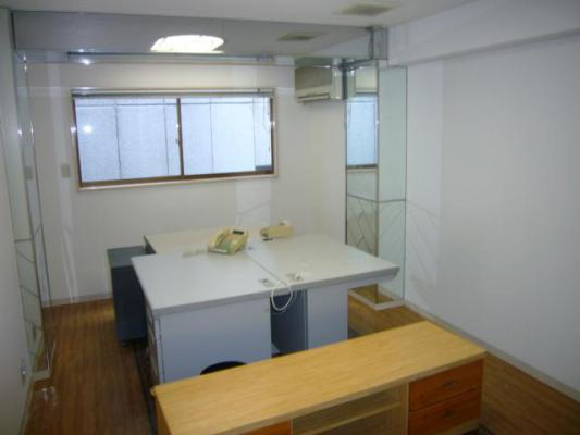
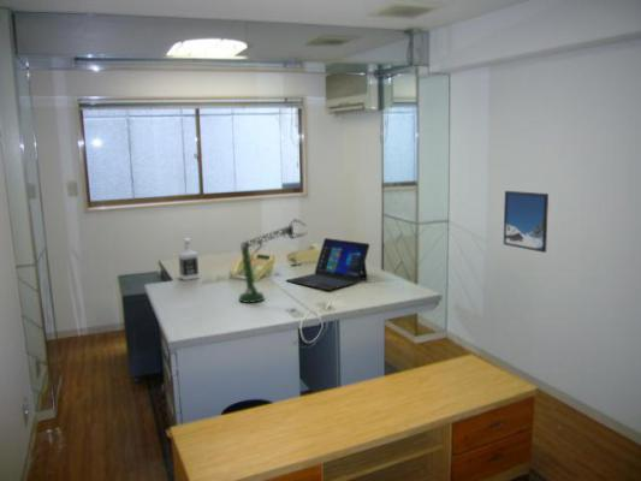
+ desk lamp [238,218,309,304]
+ laptop [285,237,370,291]
+ bottle [177,237,201,281]
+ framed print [503,190,550,254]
